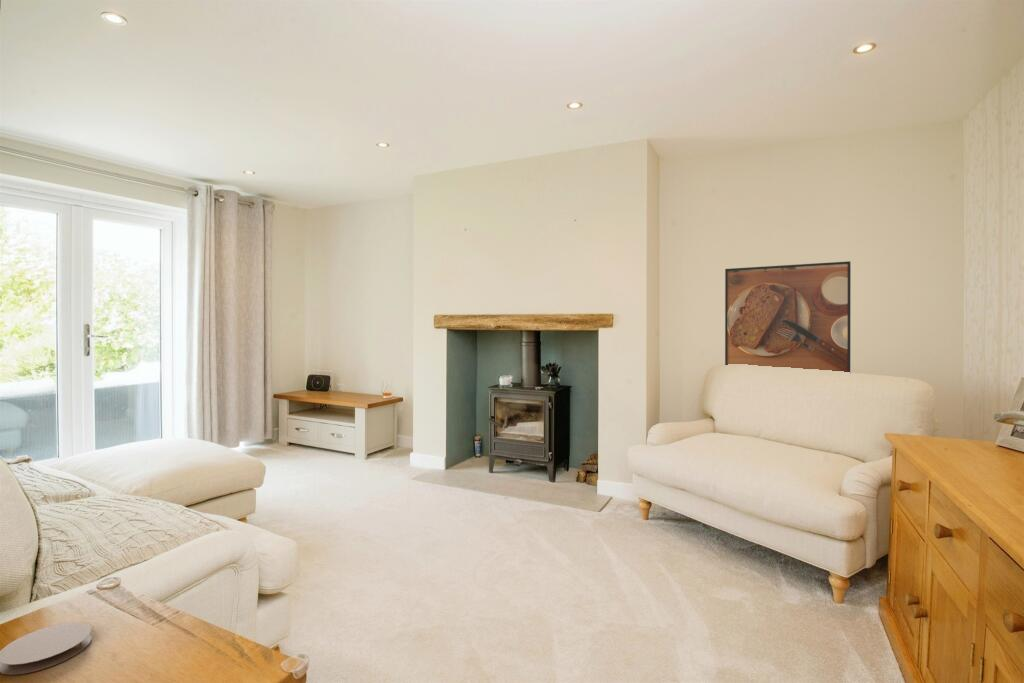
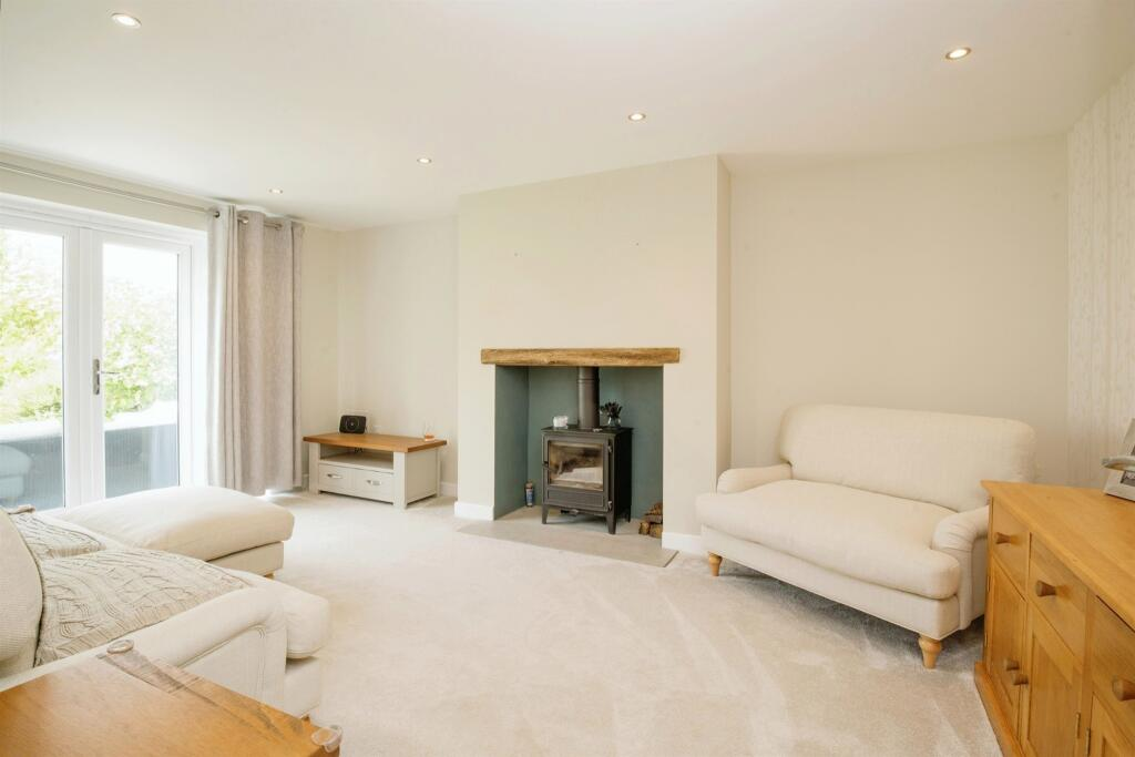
- coaster [0,621,93,676]
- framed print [724,260,852,373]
